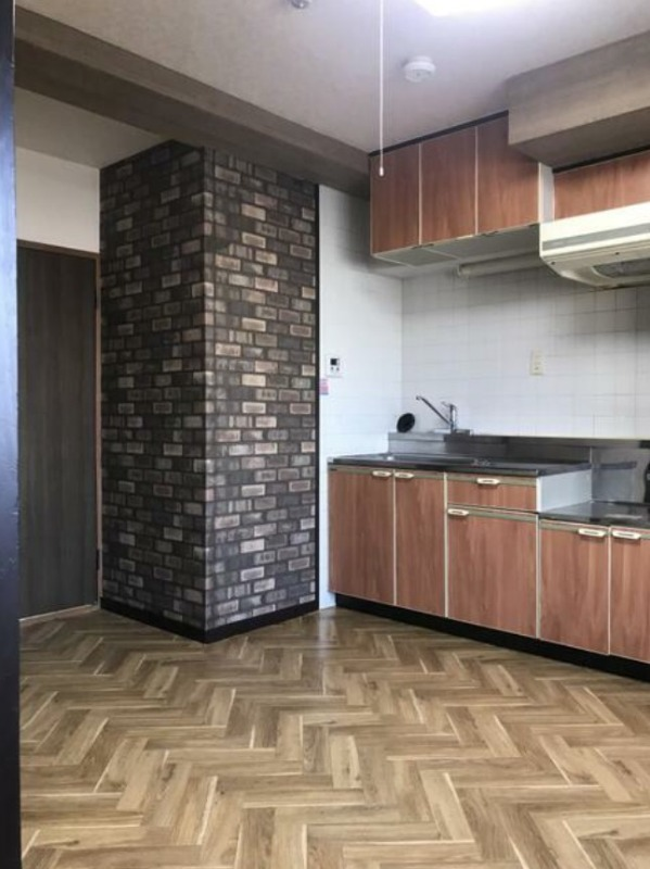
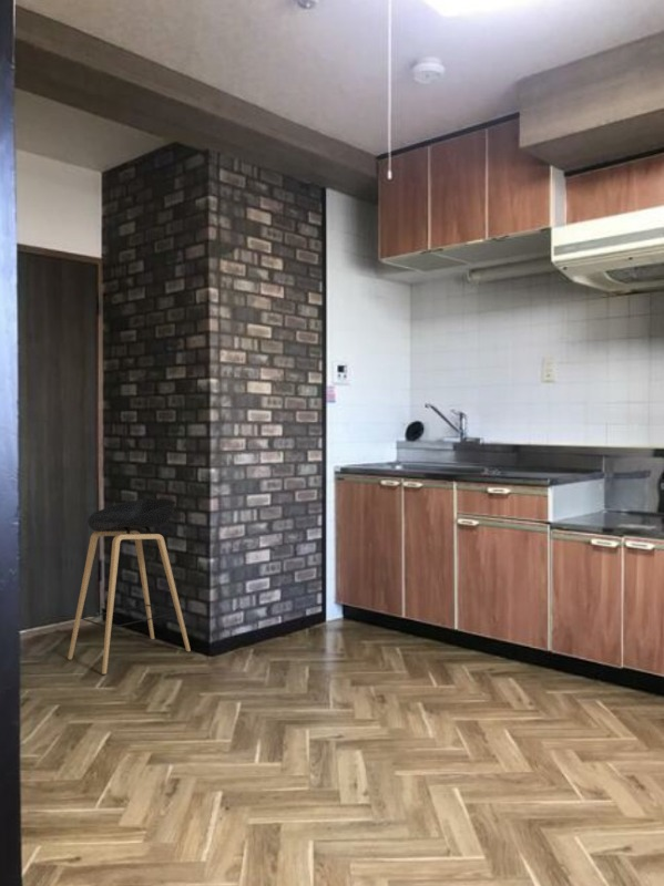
+ stool [67,497,192,676]
